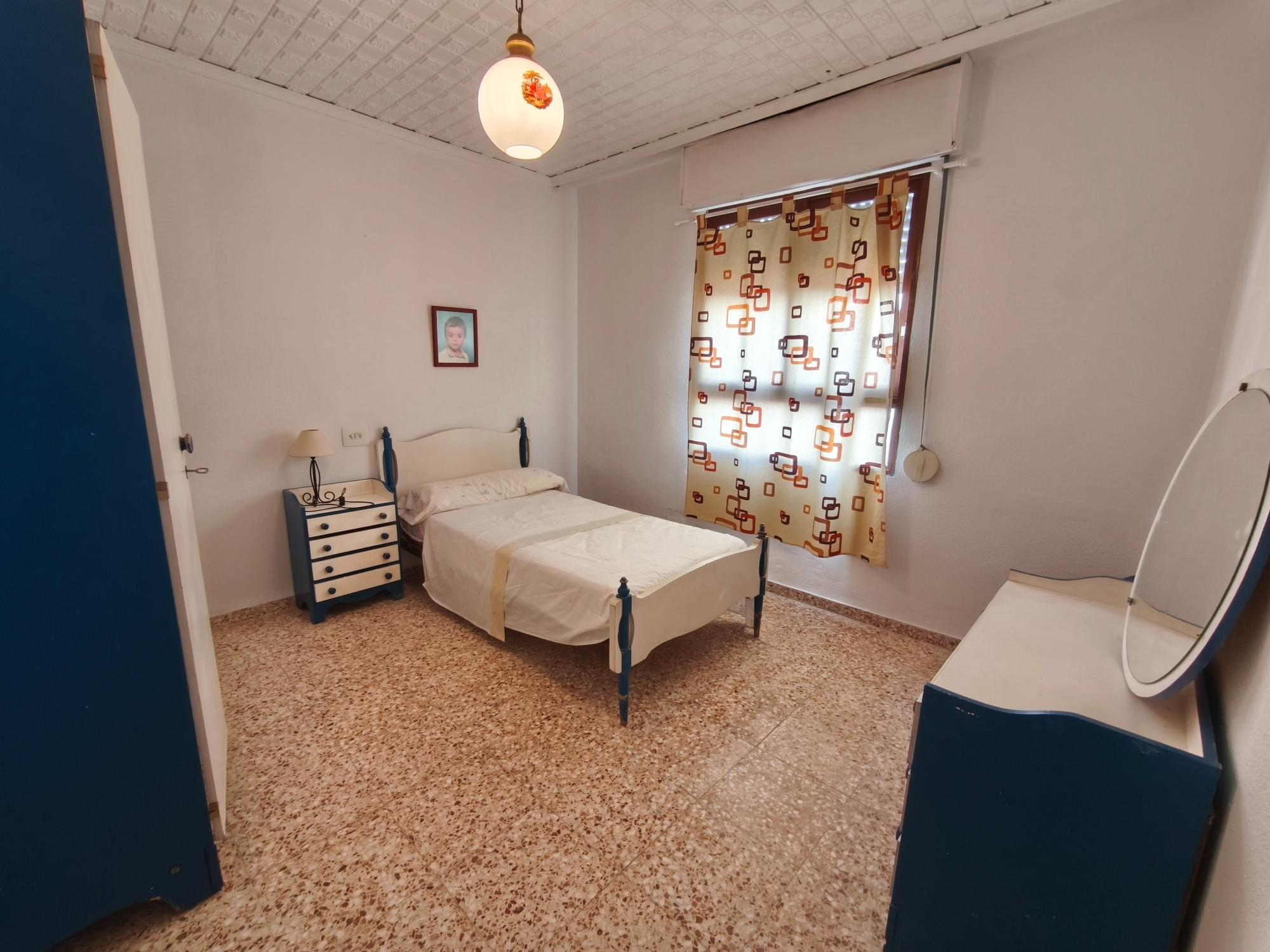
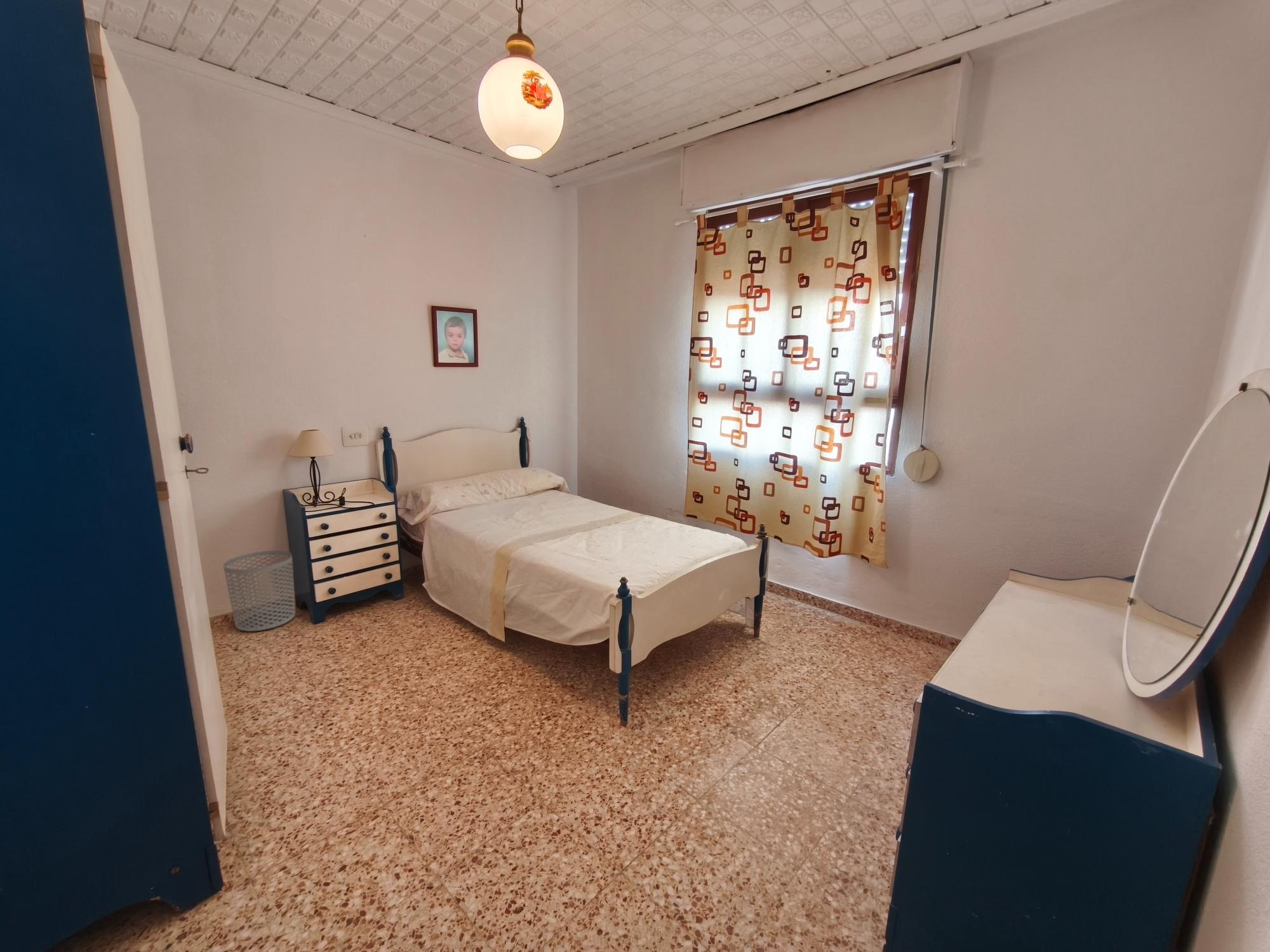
+ waste bin [223,550,296,632]
